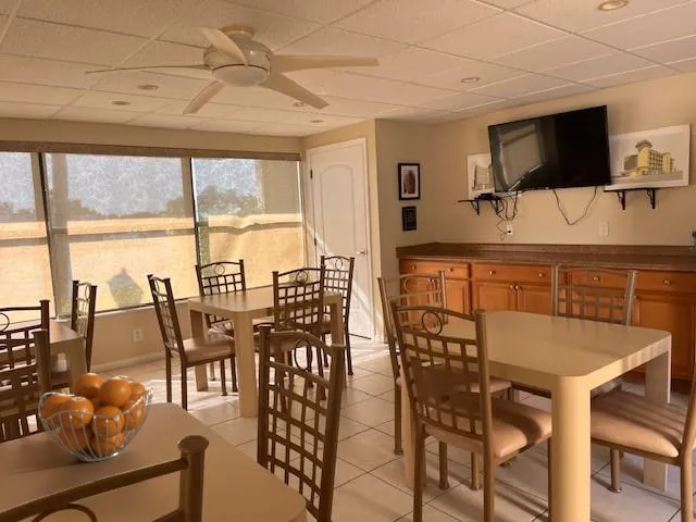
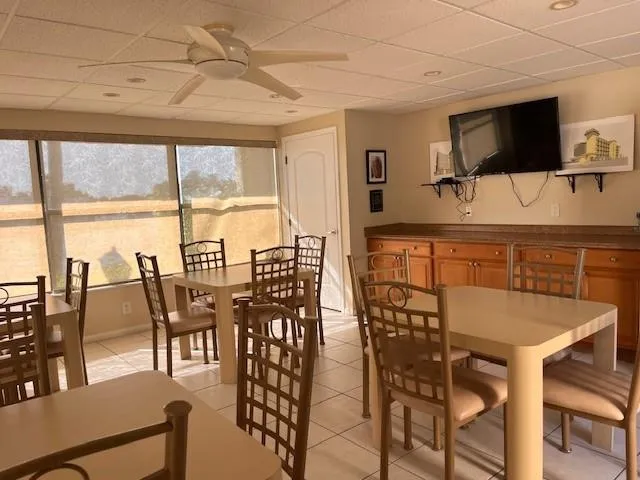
- fruit basket [37,372,154,463]
